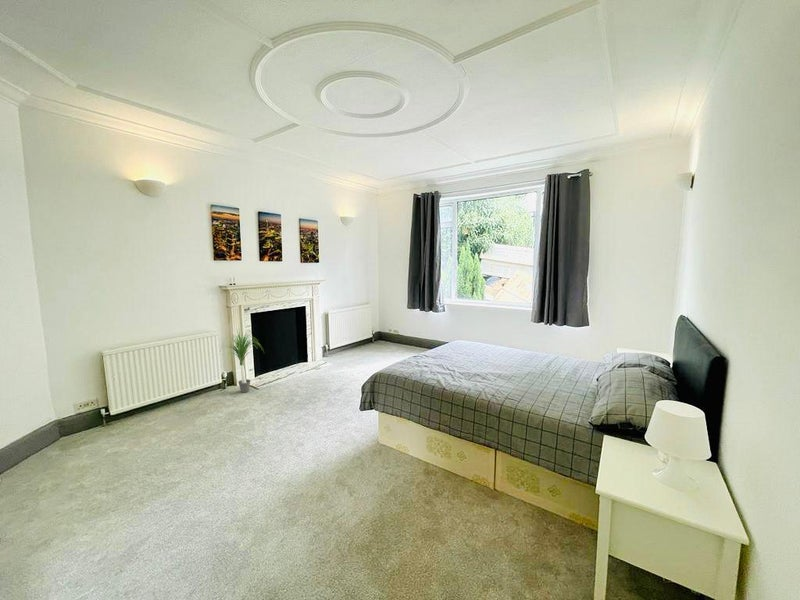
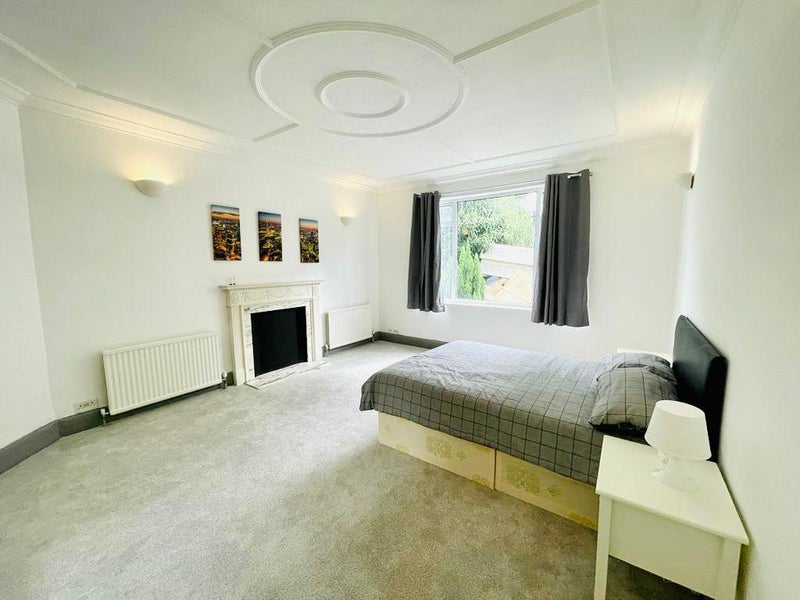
- potted plant [217,329,265,393]
